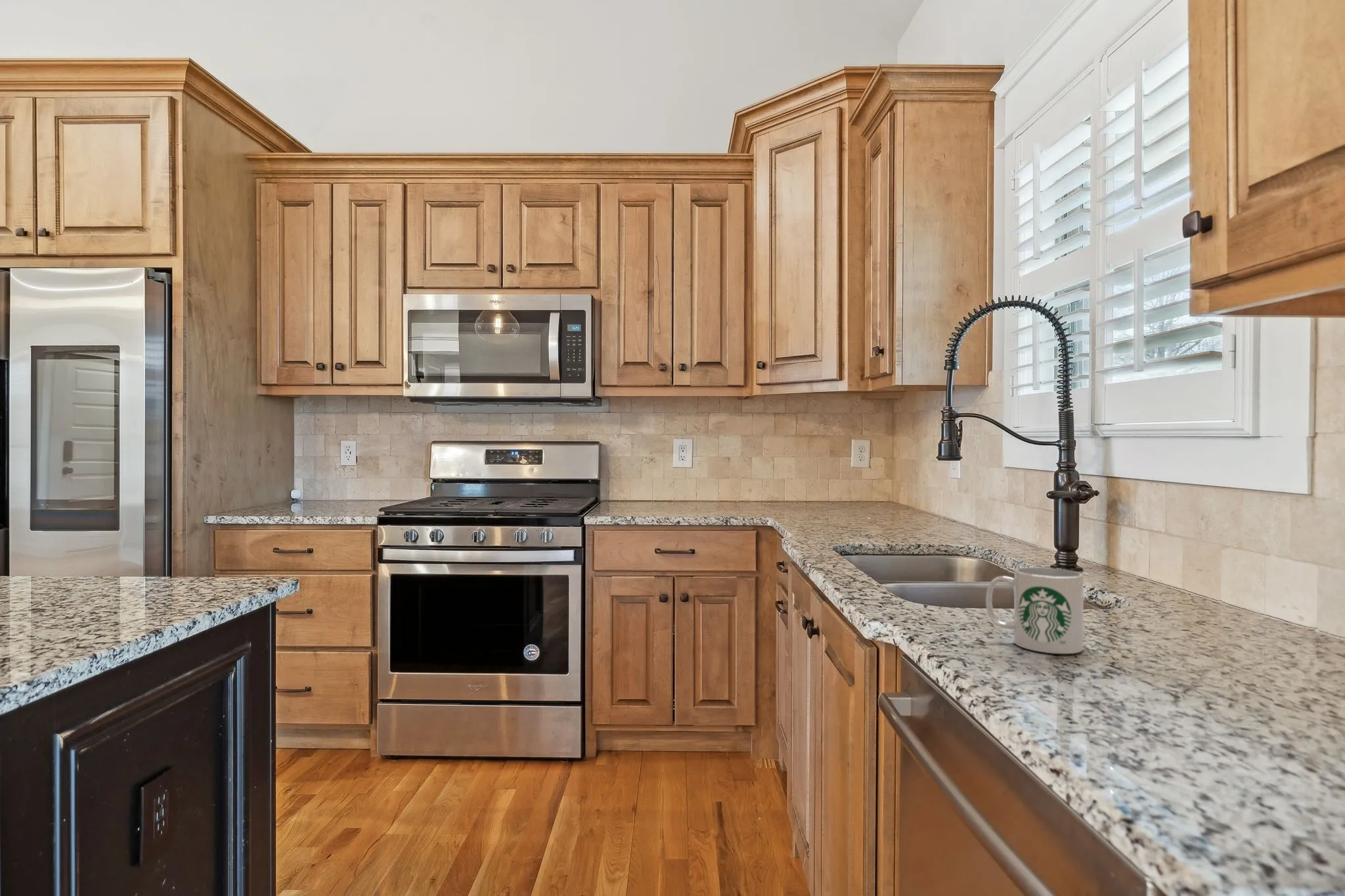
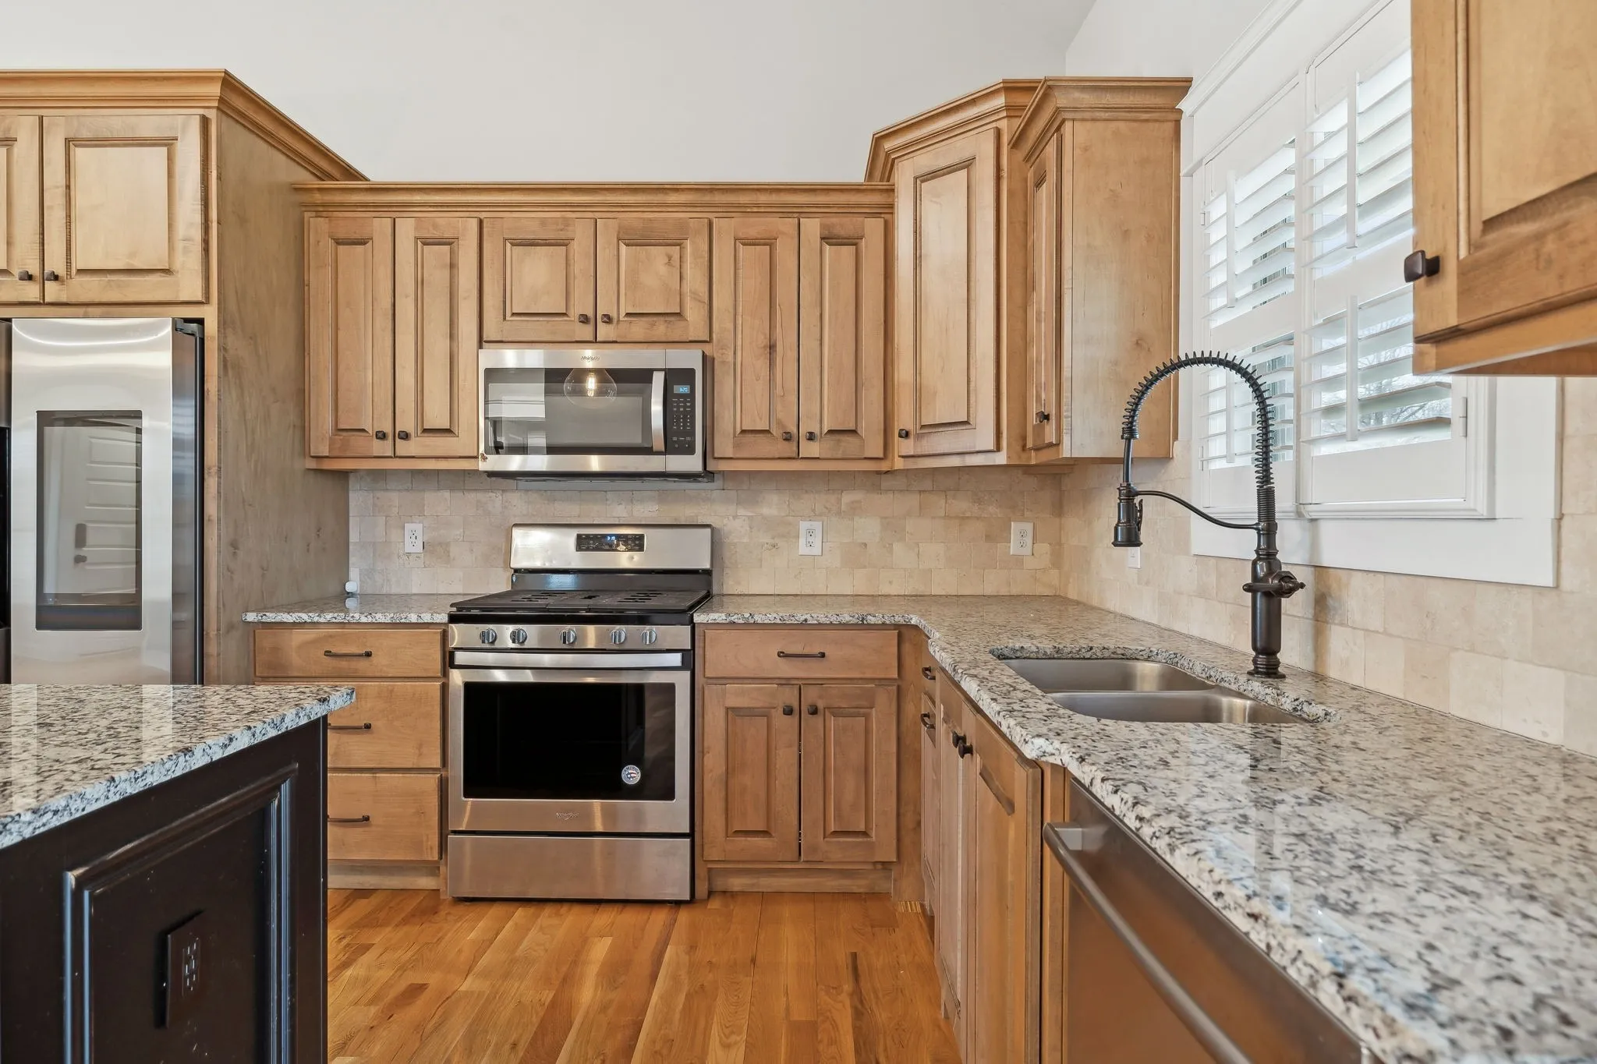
- mug [985,566,1084,654]
